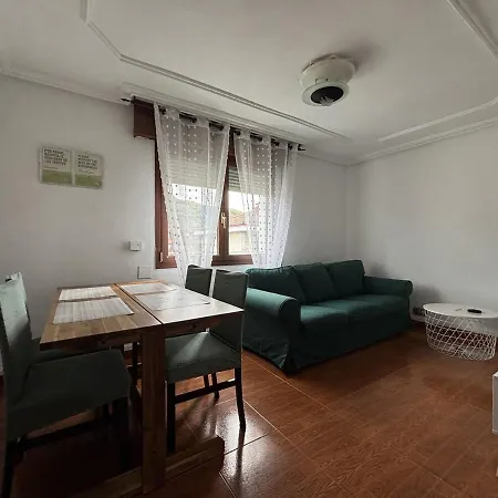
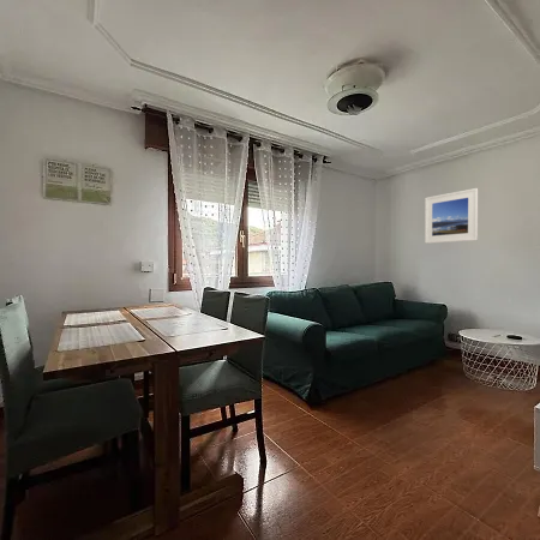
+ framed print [424,187,479,245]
